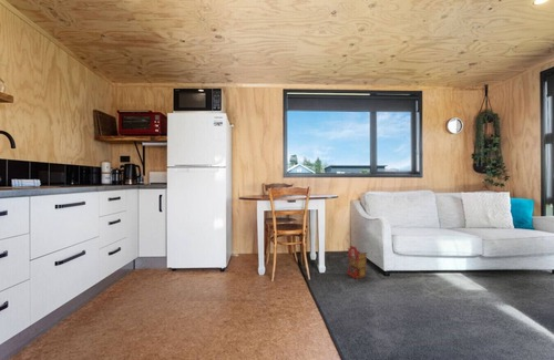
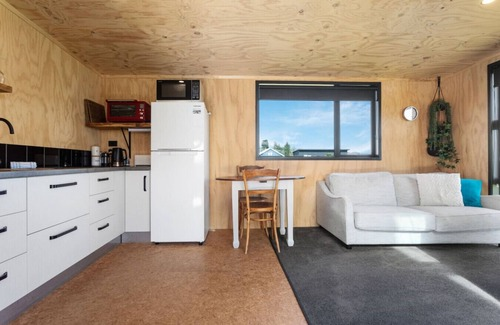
- toy house [346,245,368,280]
